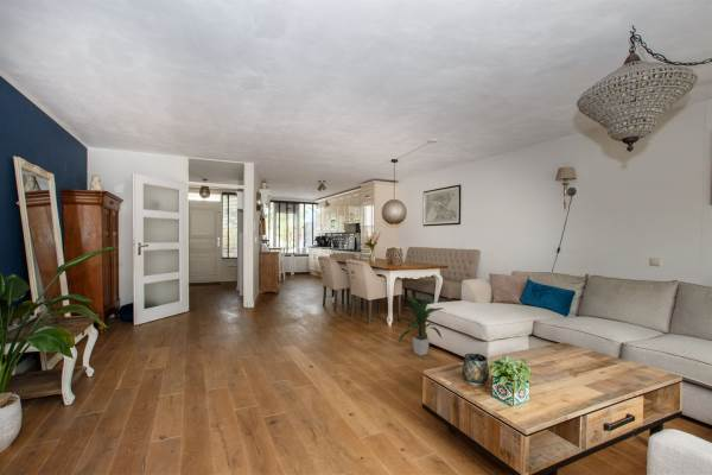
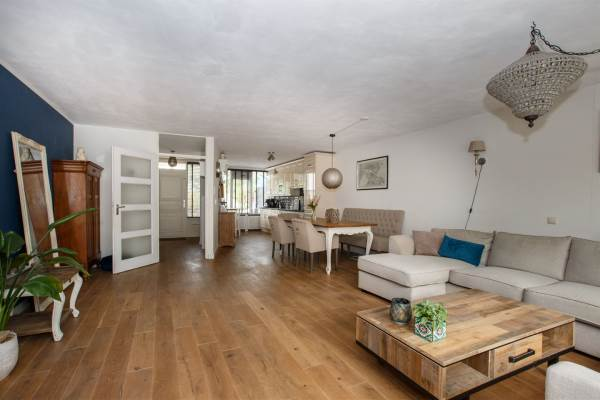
- indoor plant [398,296,444,356]
